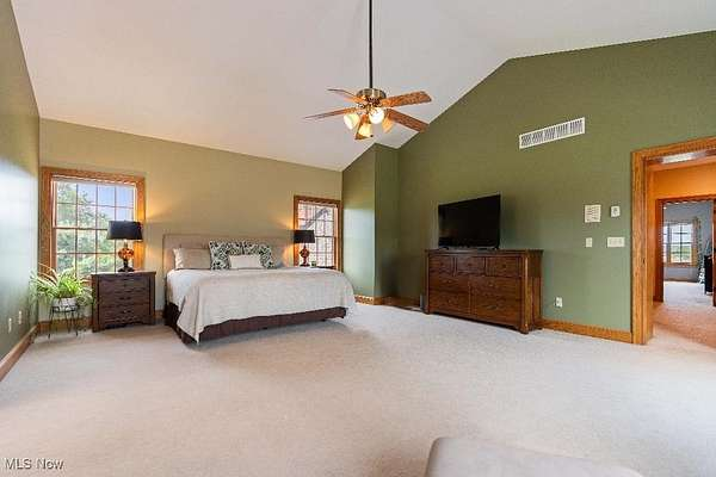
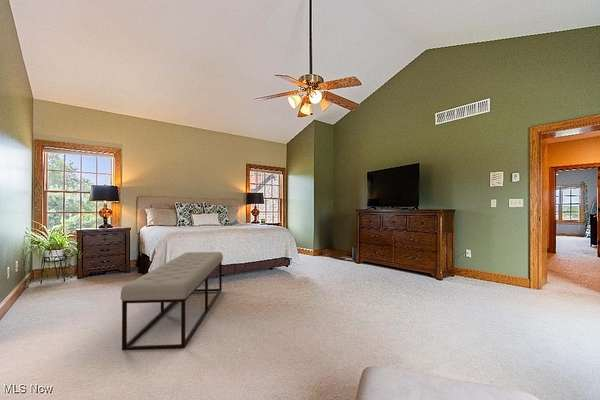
+ bench [120,251,224,351]
